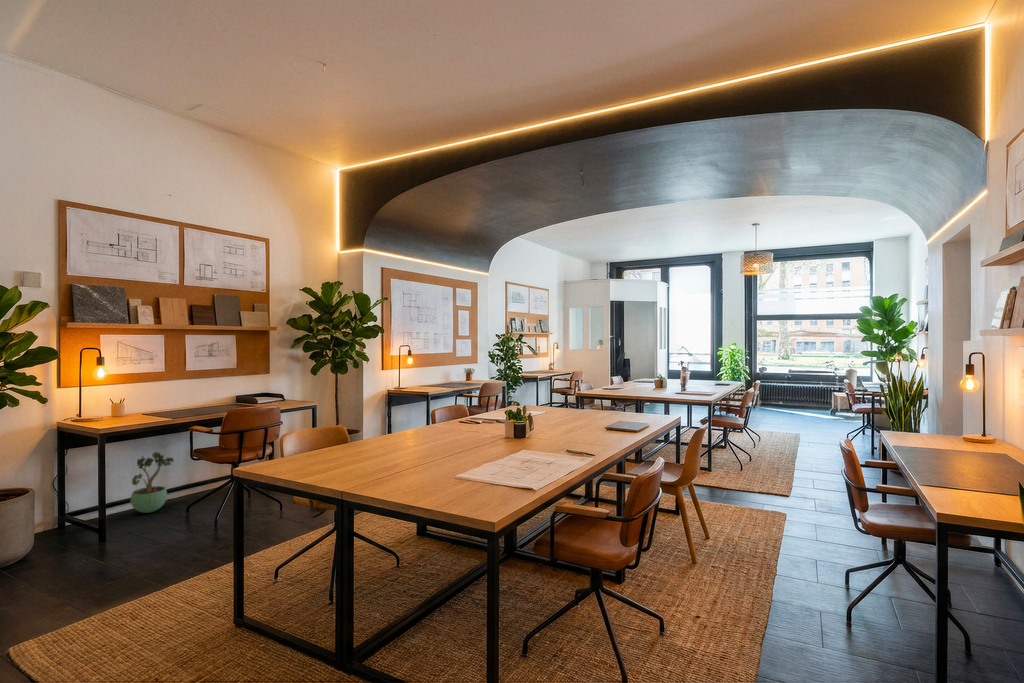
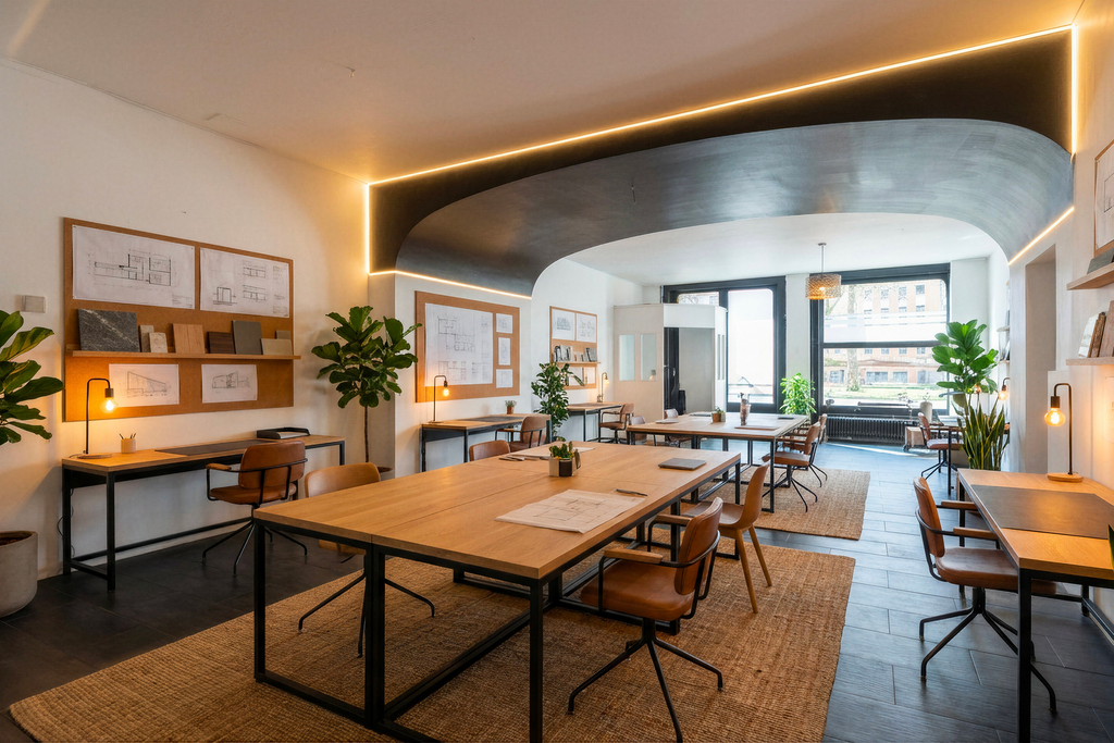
- potted plant [130,451,175,514]
